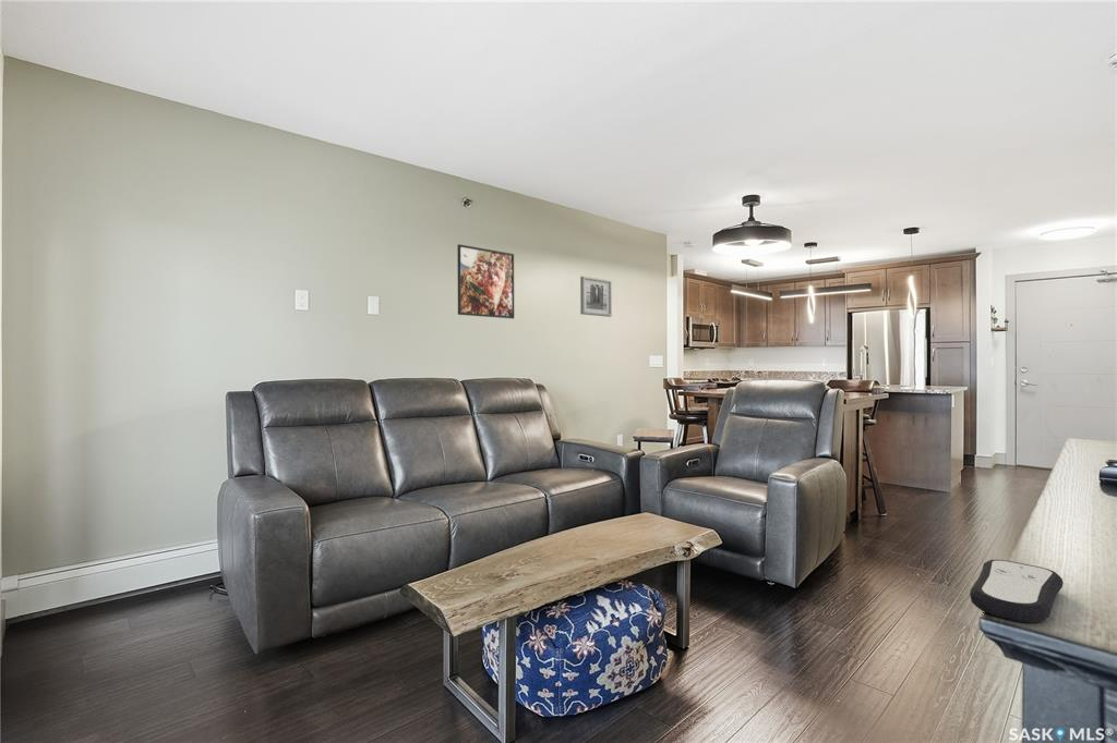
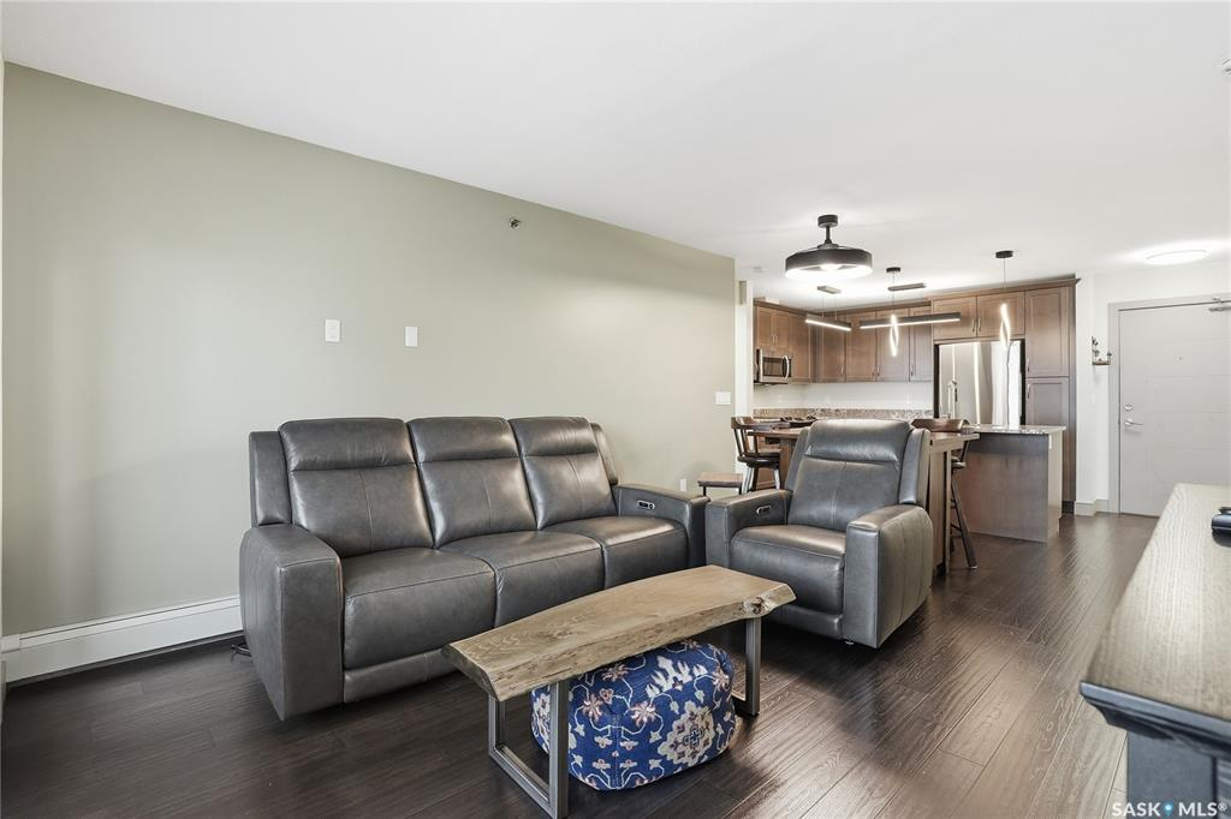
- remote control [969,559,1065,624]
- wall art [579,276,613,318]
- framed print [456,243,515,319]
